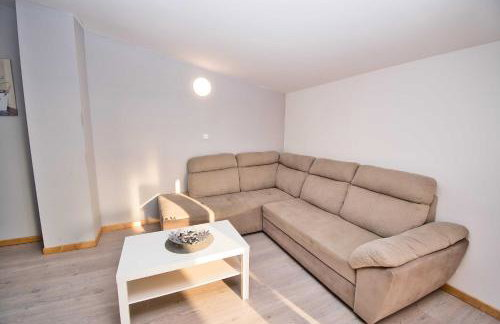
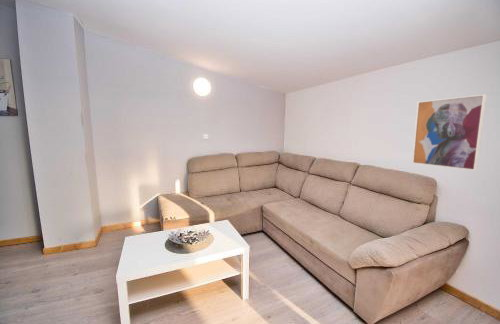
+ wall art [411,93,488,172]
